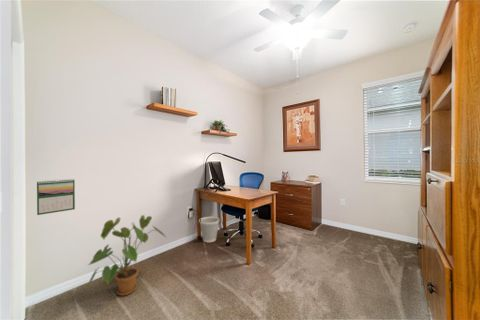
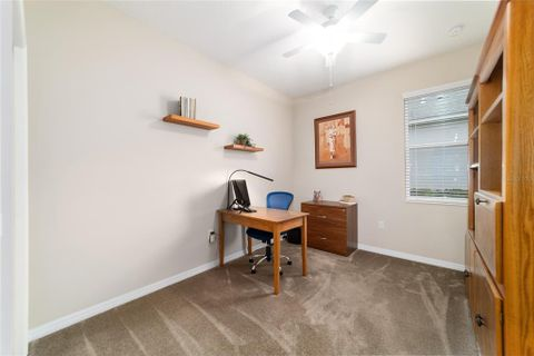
- wastebasket [198,216,220,243]
- house plant [86,214,169,297]
- calendar [36,178,76,216]
